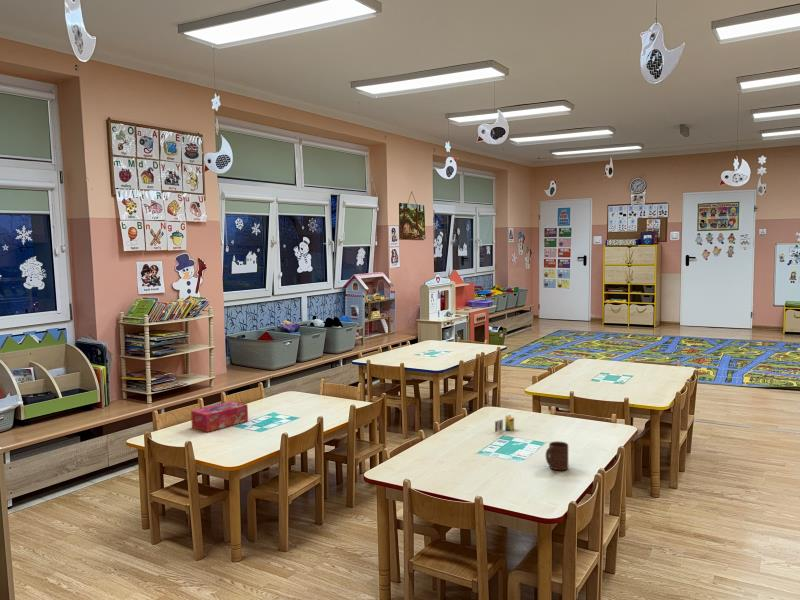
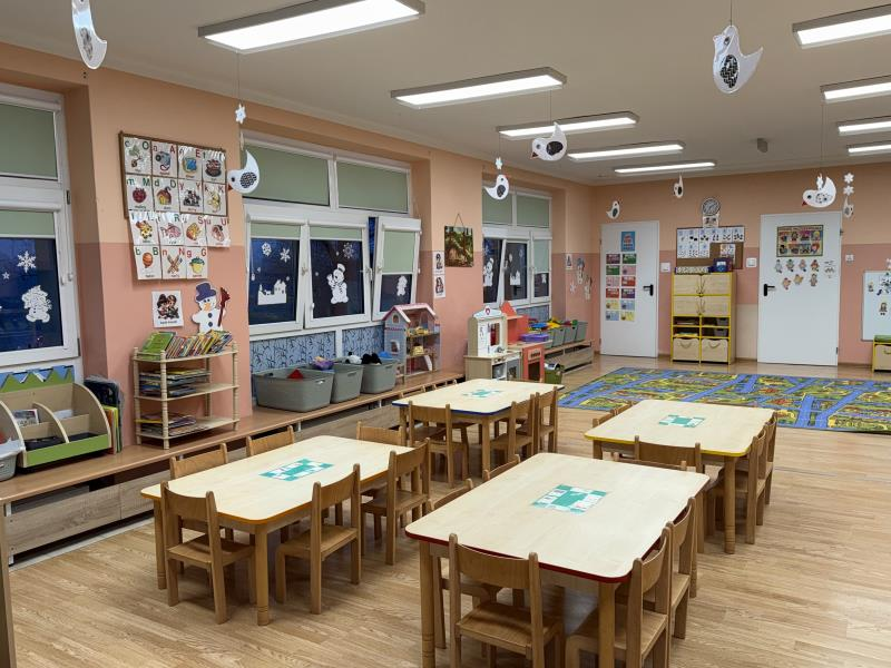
- crayon [494,414,515,434]
- cup [545,440,569,471]
- tissue box [190,400,249,433]
